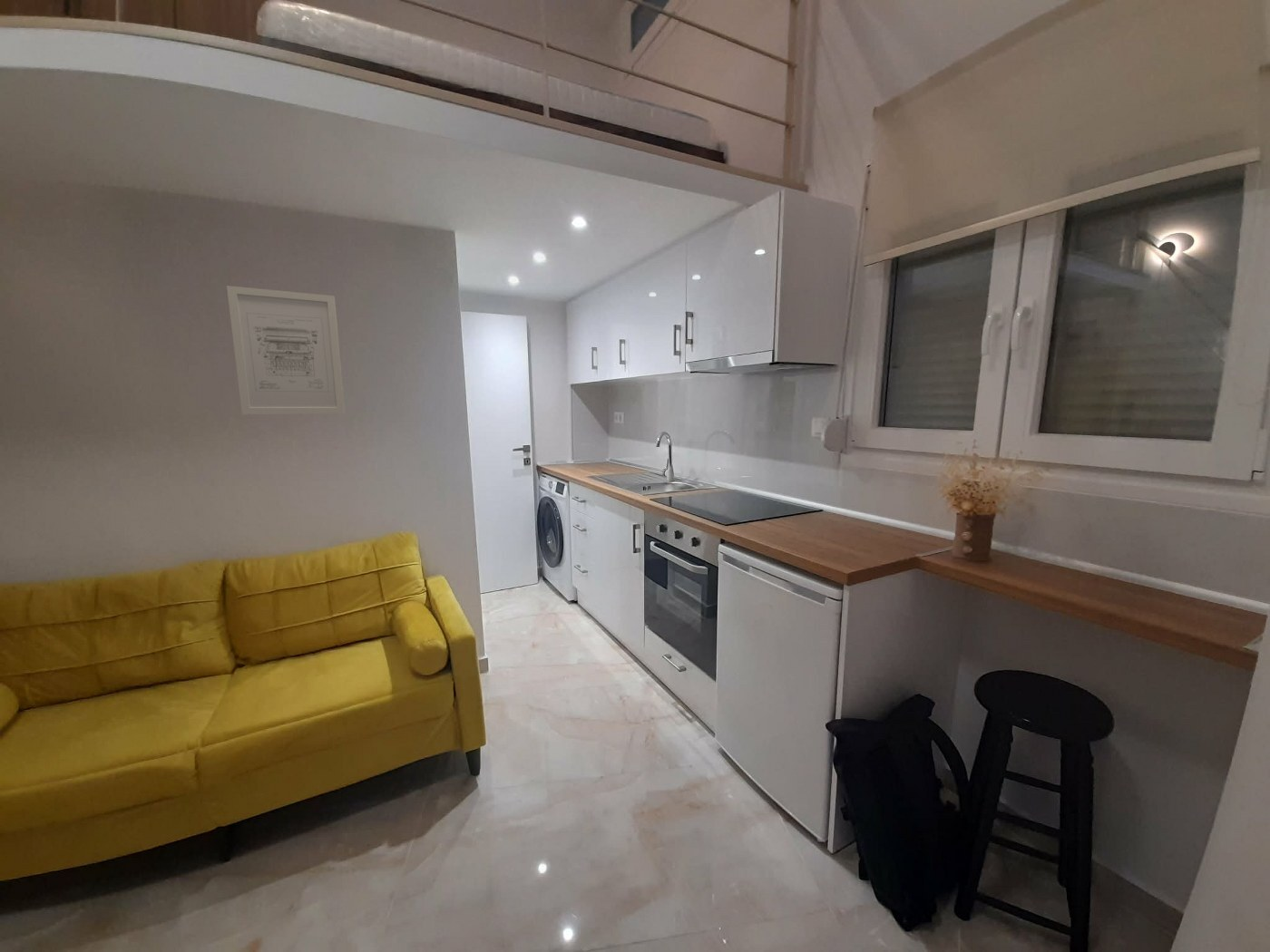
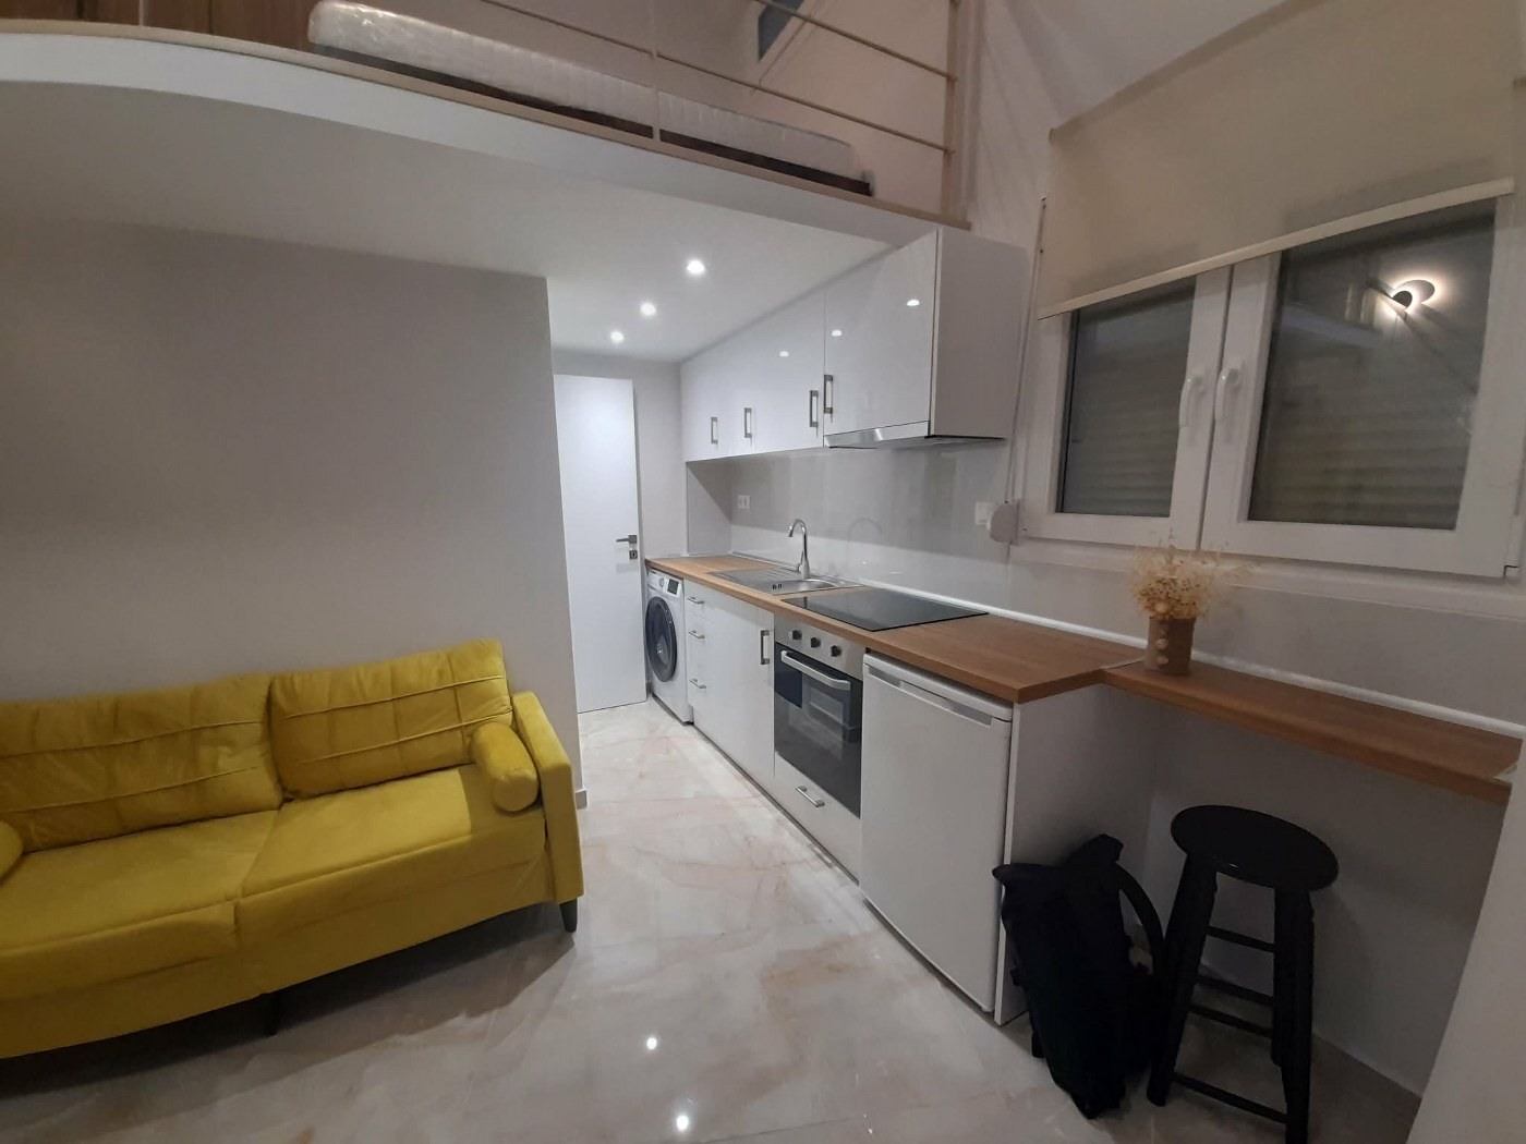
- wall art [226,285,346,415]
